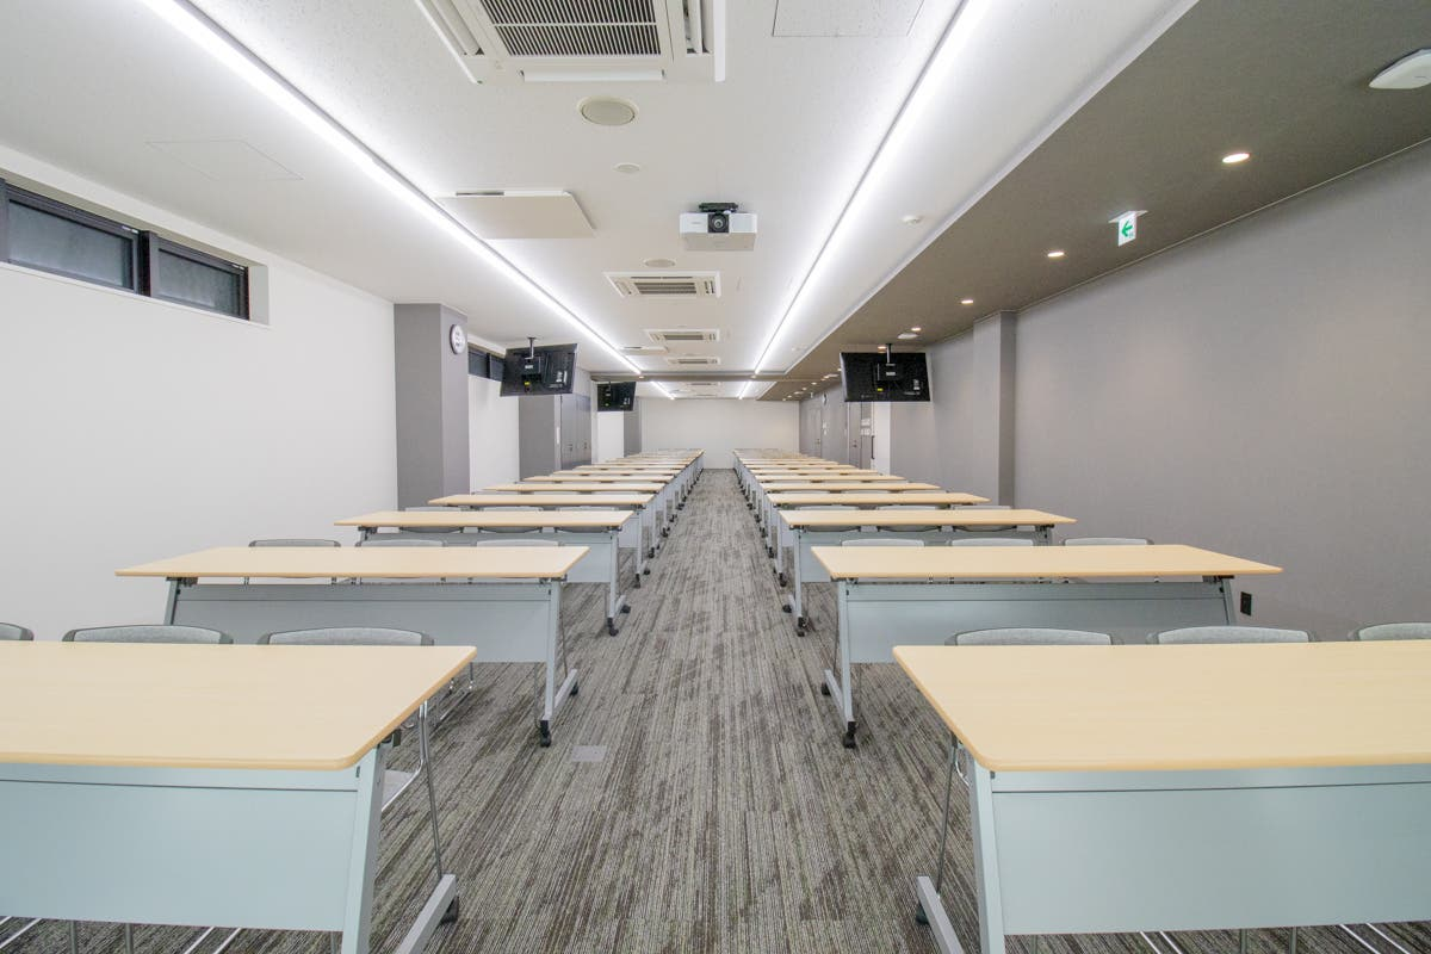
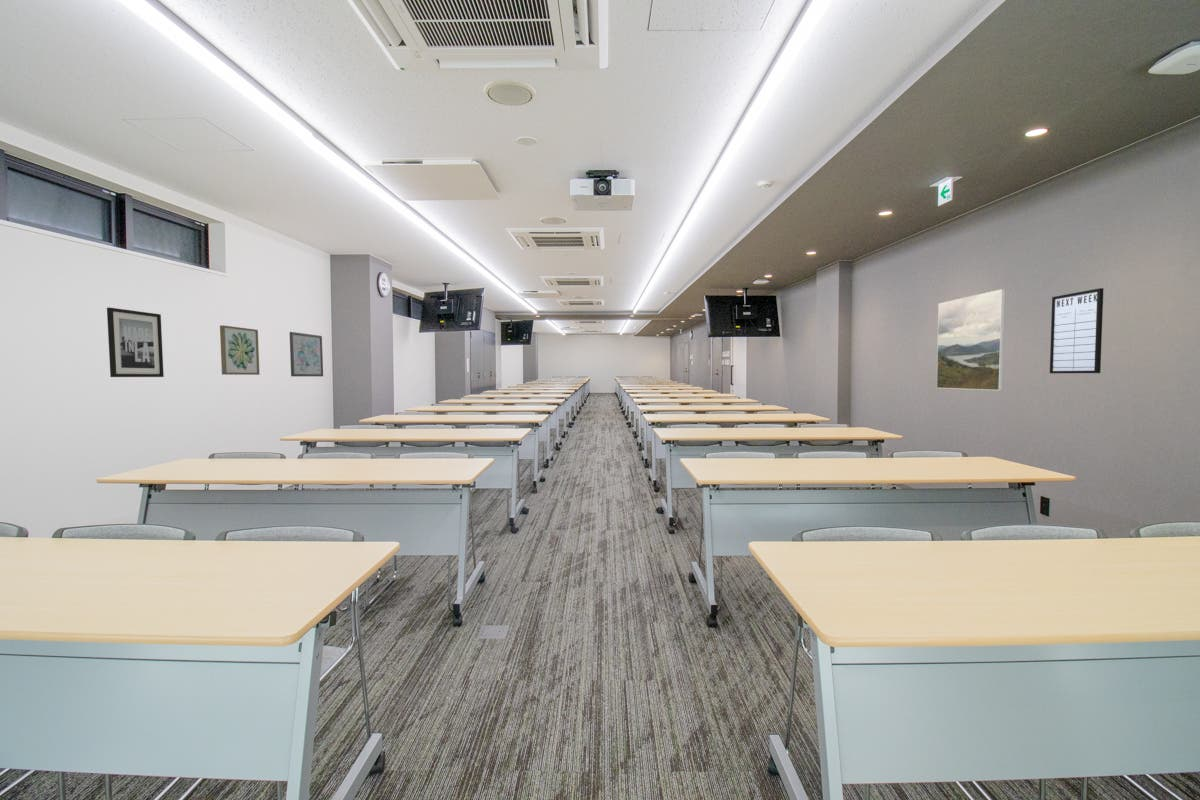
+ wall art [219,324,261,376]
+ writing board [1049,287,1105,374]
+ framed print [936,288,1006,391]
+ wall art [289,331,324,377]
+ wall art [106,307,165,378]
